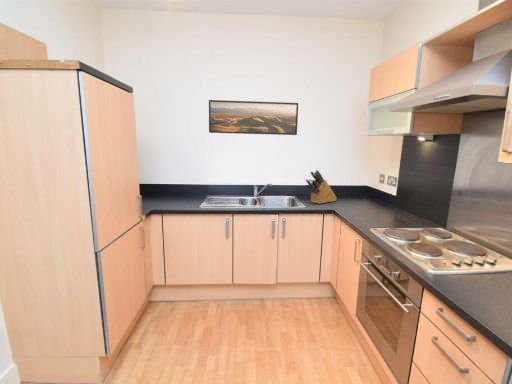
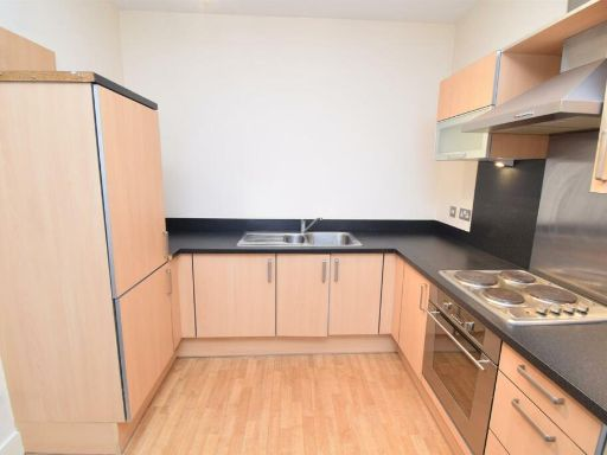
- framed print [208,99,299,136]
- knife block [304,169,338,205]
